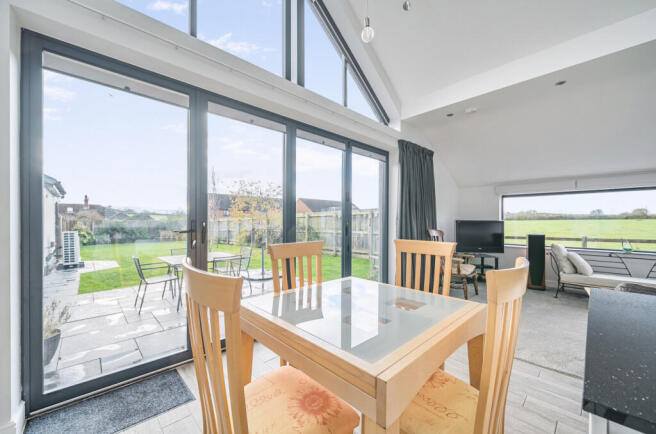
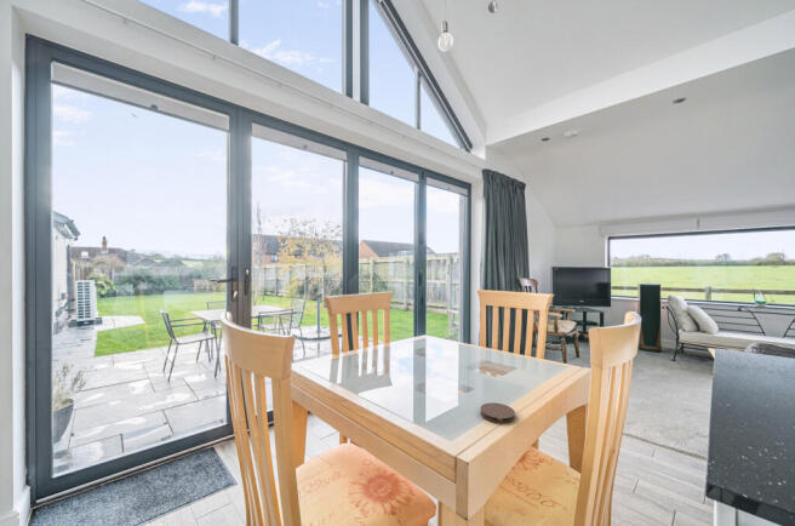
+ coaster [480,401,516,424]
